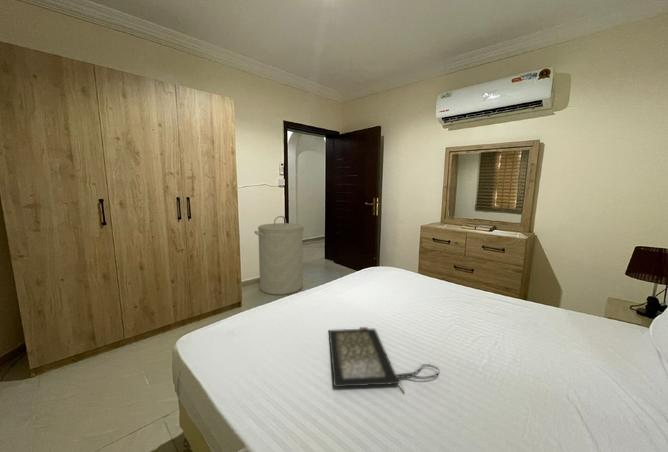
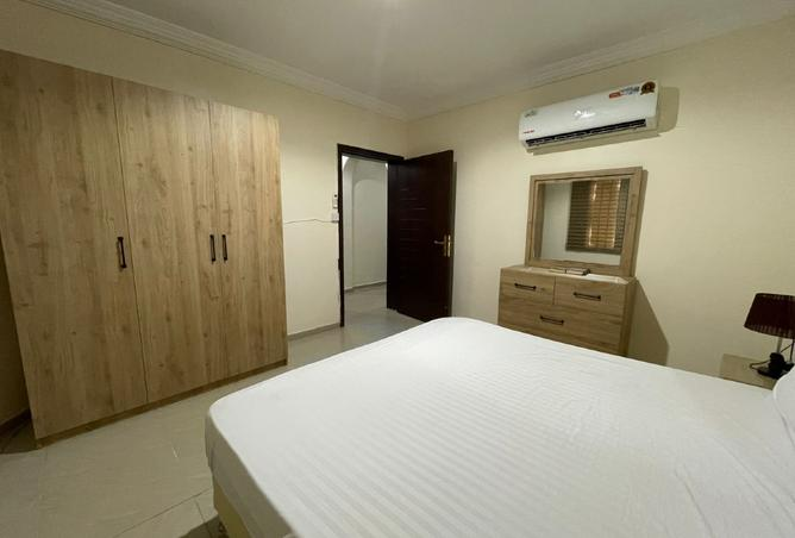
- clutch bag [328,326,441,394]
- laundry hamper [254,215,305,296]
